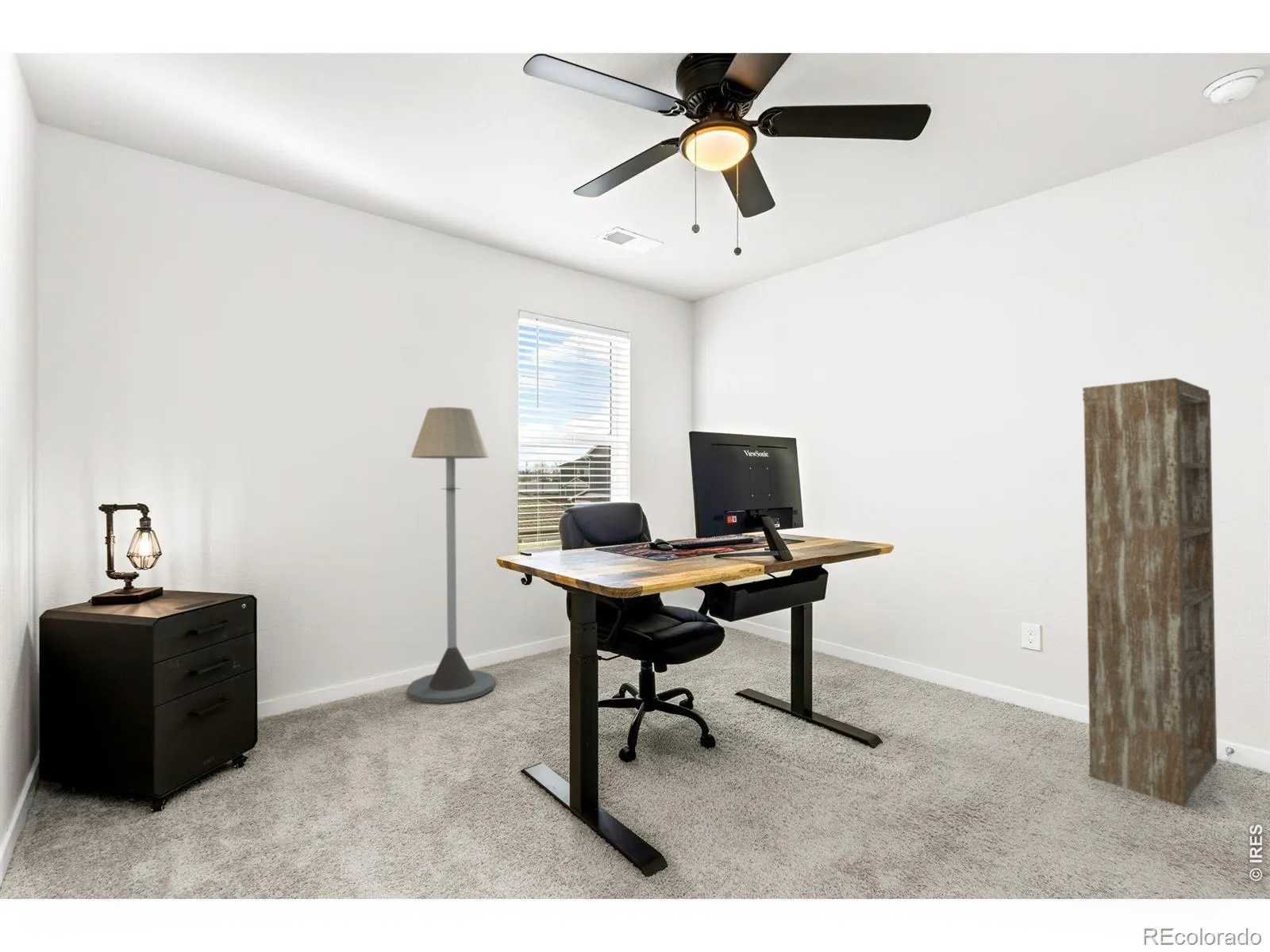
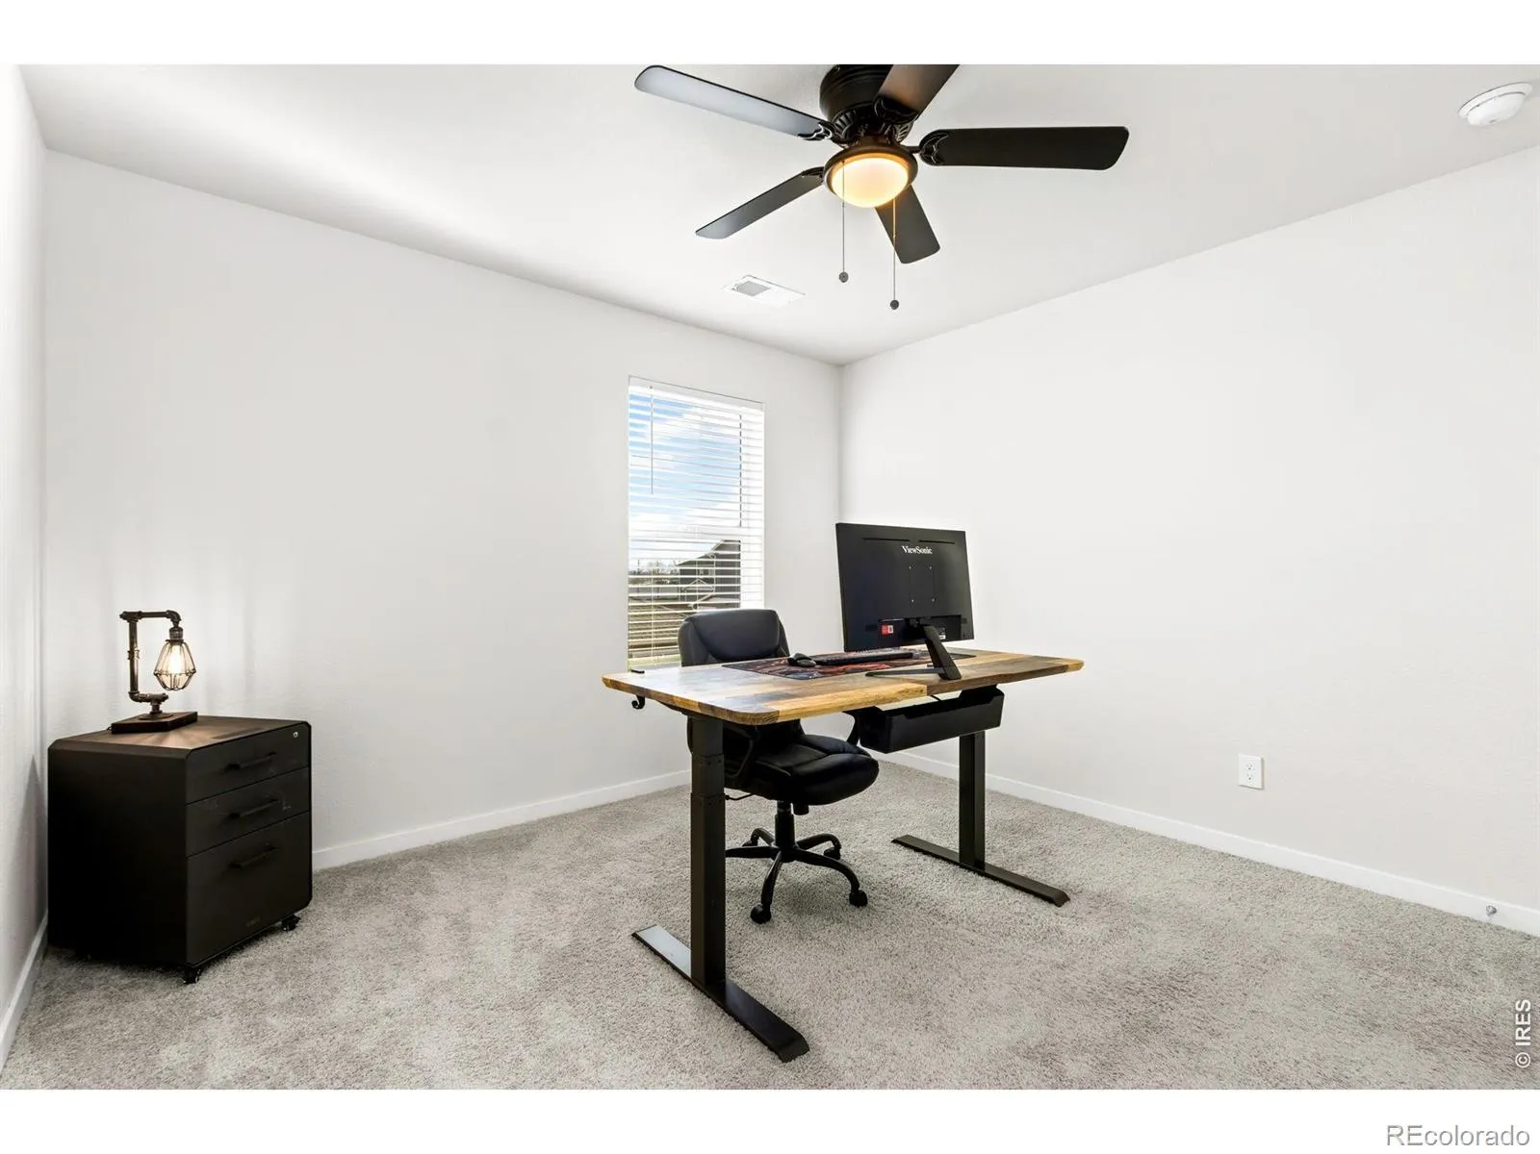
- bookcase [1082,377,1218,808]
- floor lamp [406,406,497,704]
